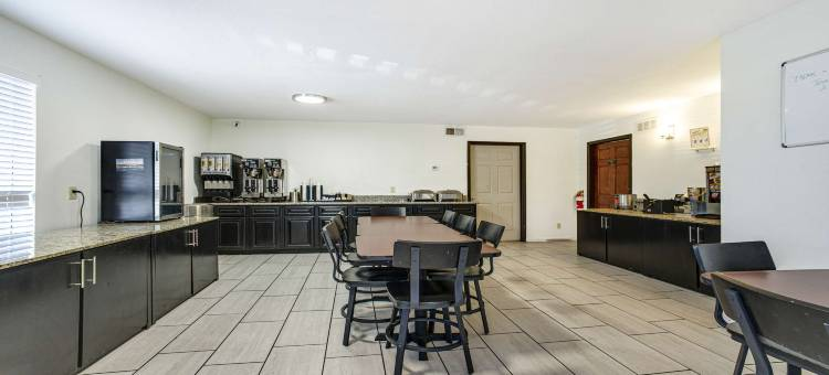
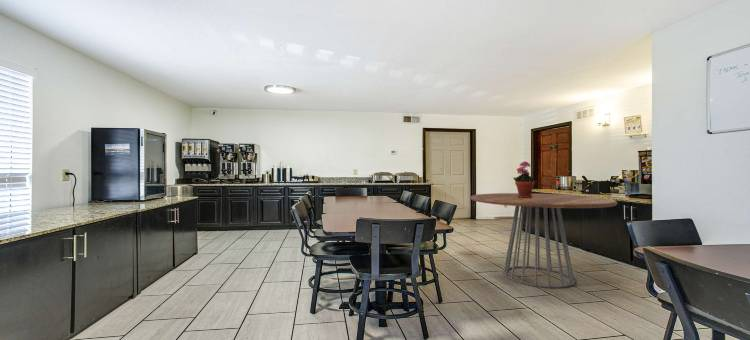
+ dining table [470,192,618,289]
+ potted plant [512,160,538,198]
